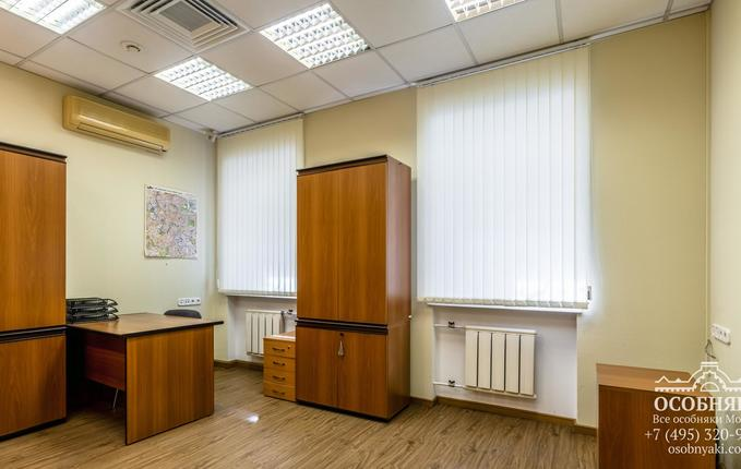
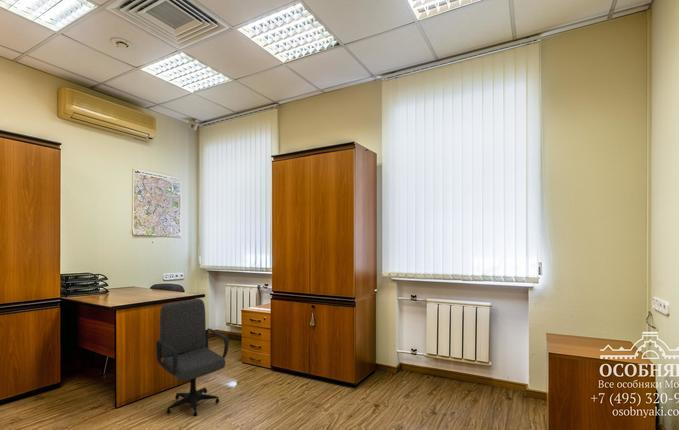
+ office chair [155,298,230,417]
